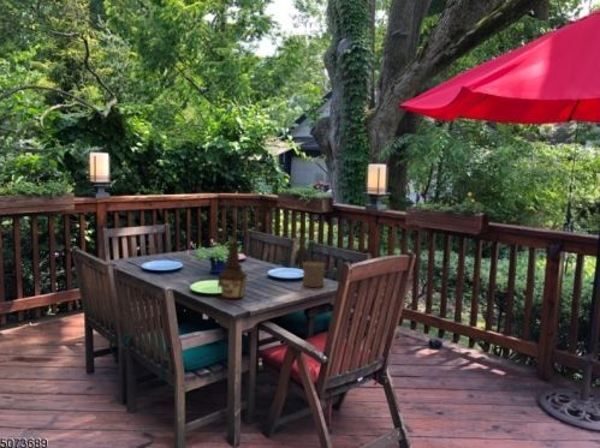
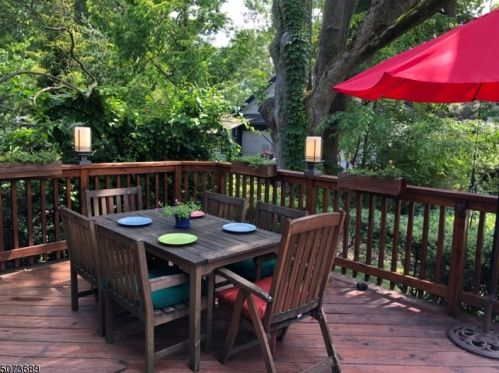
- bottle [216,240,248,300]
- cup [302,261,326,288]
